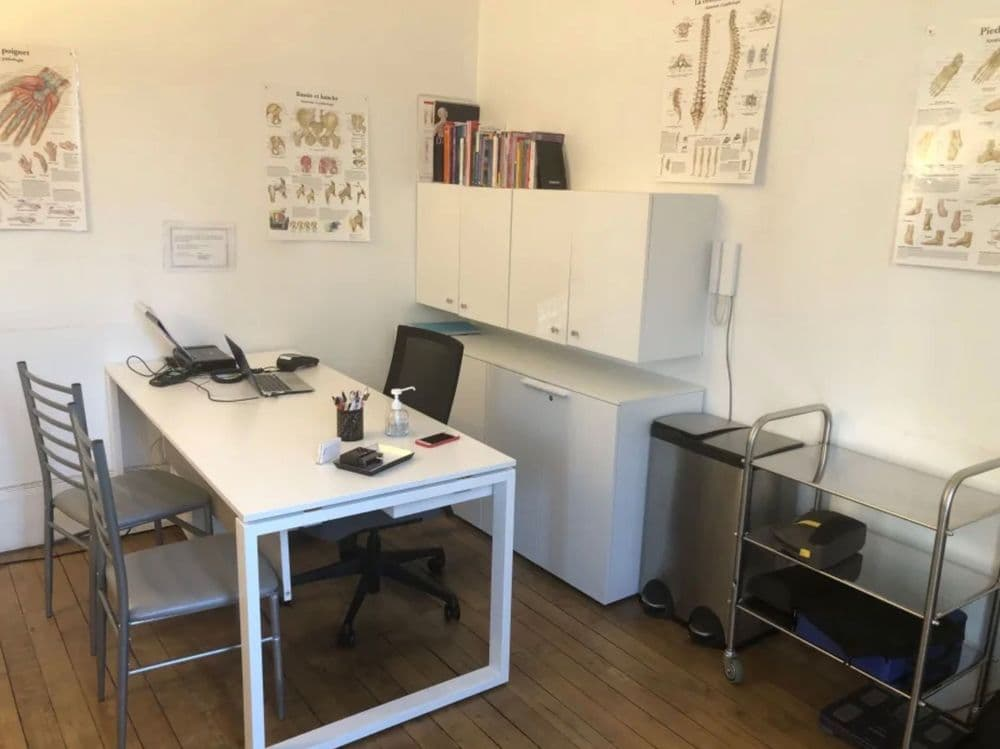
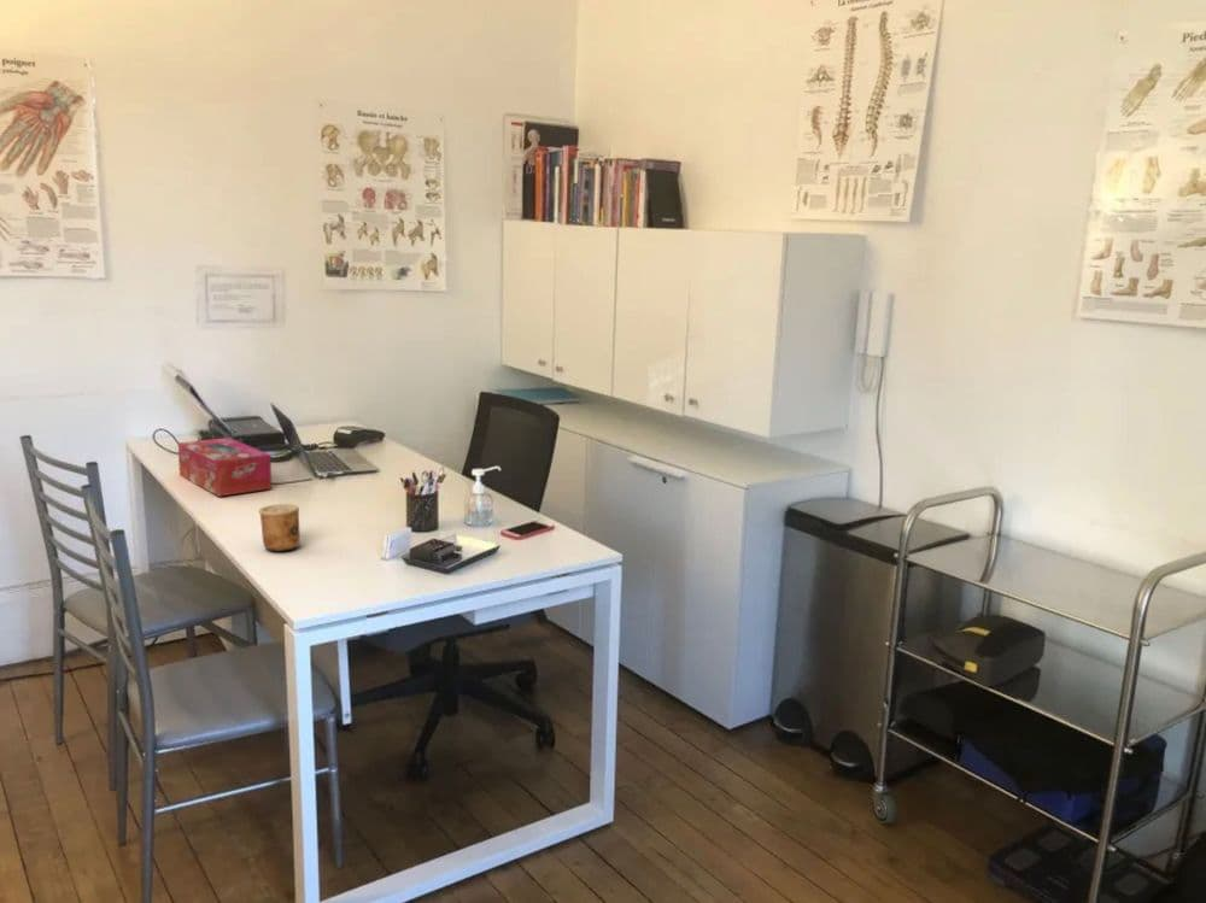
+ cup [258,503,302,552]
+ tissue box [177,436,273,498]
